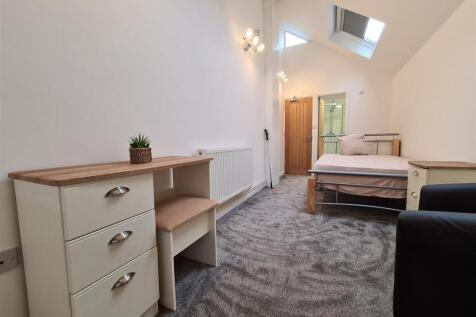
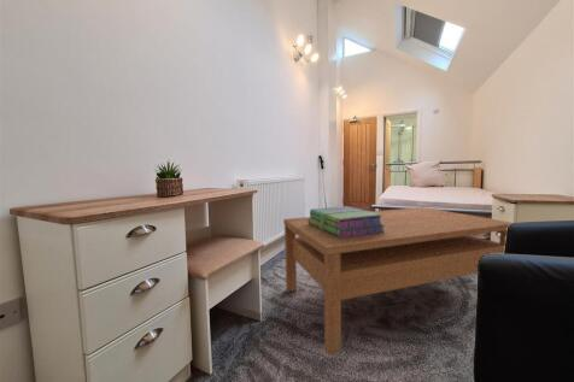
+ stack of books [308,205,385,239]
+ coffee table [282,206,511,357]
